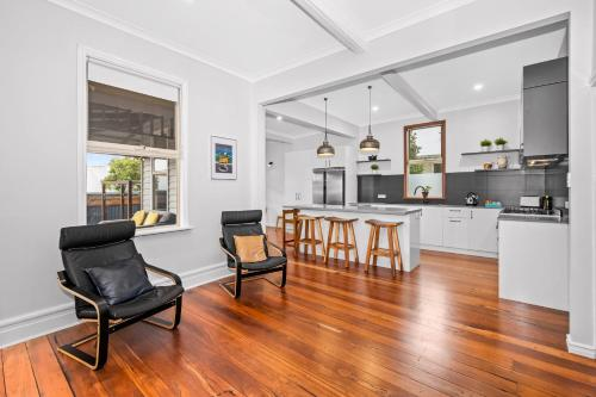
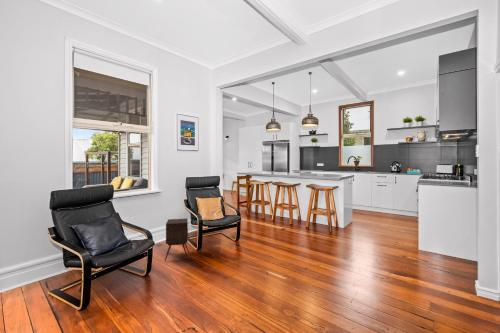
+ side table [164,218,190,262]
